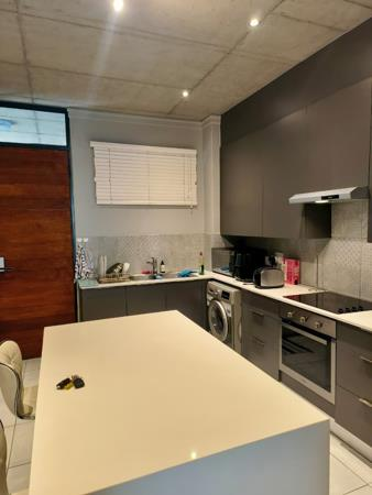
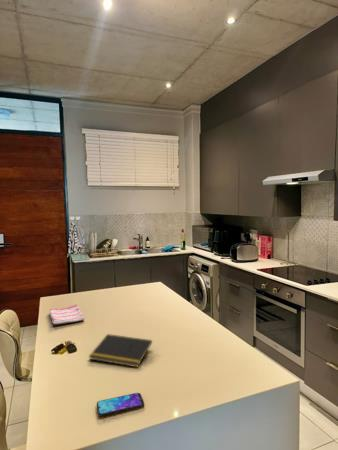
+ notepad [88,333,153,368]
+ smartphone [96,392,145,417]
+ dish towel [49,303,85,325]
